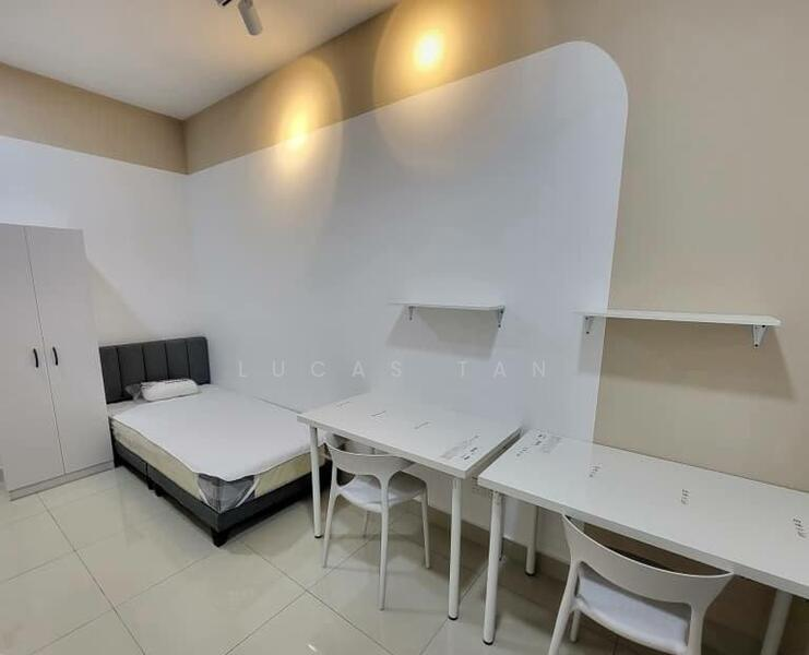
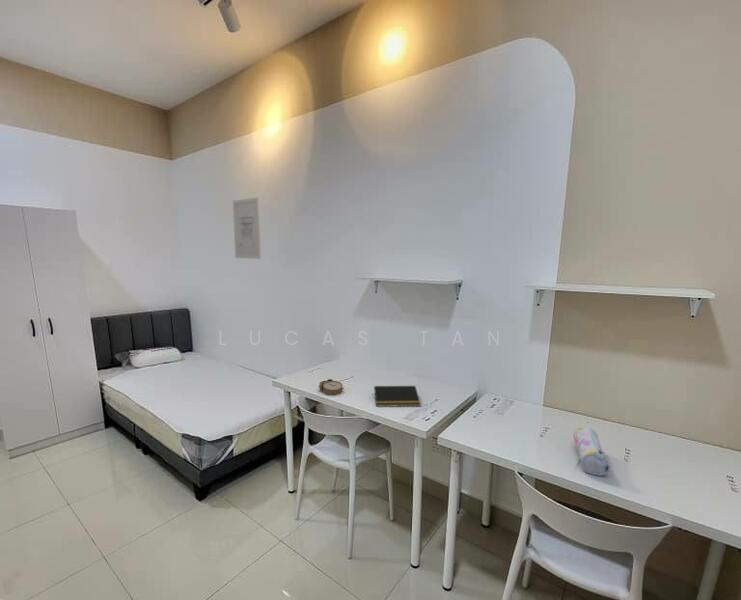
+ wall art [232,197,262,260]
+ notepad [372,385,422,408]
+ alarm clock [318,378,345,396]
+ pencil case [572,426,610,477]
